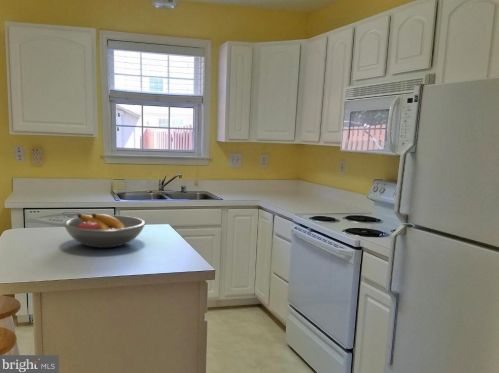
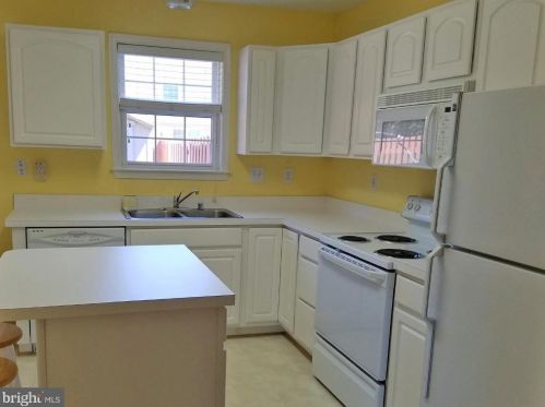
- fruit bowl [62,213,147,249]
